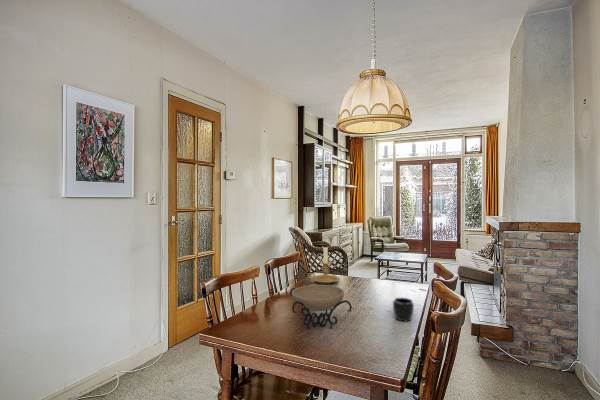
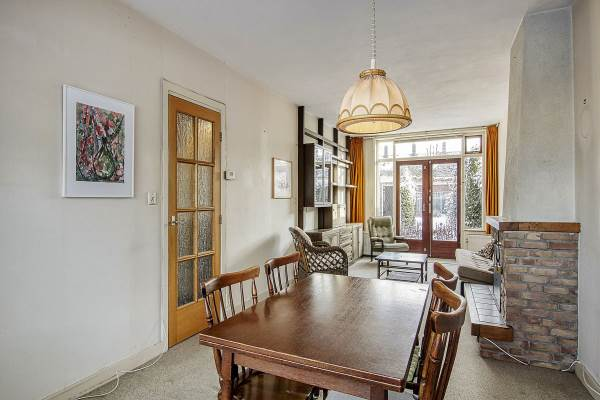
- mug [392,297,415,322]
- candle holder [308,245,341,285]
- decorative bowl [289,284,353,330]
